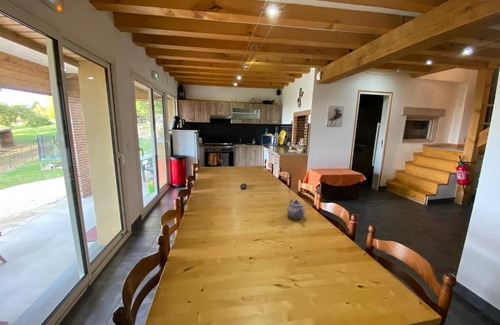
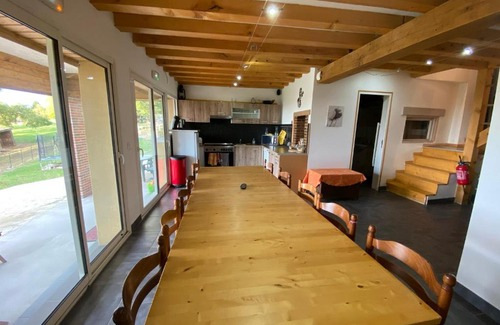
- teapot [286,199,306,220]
